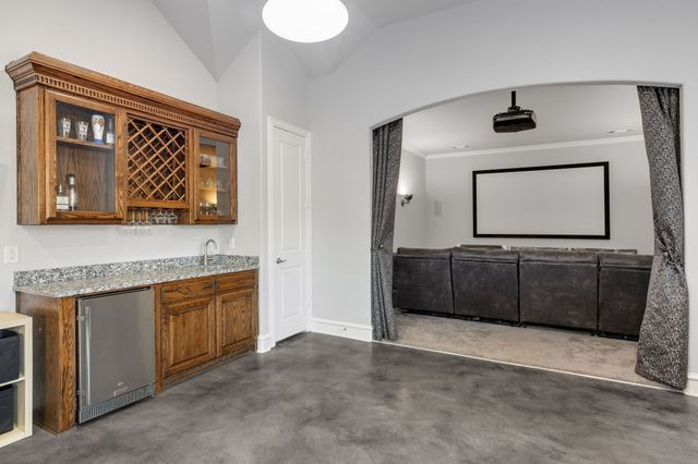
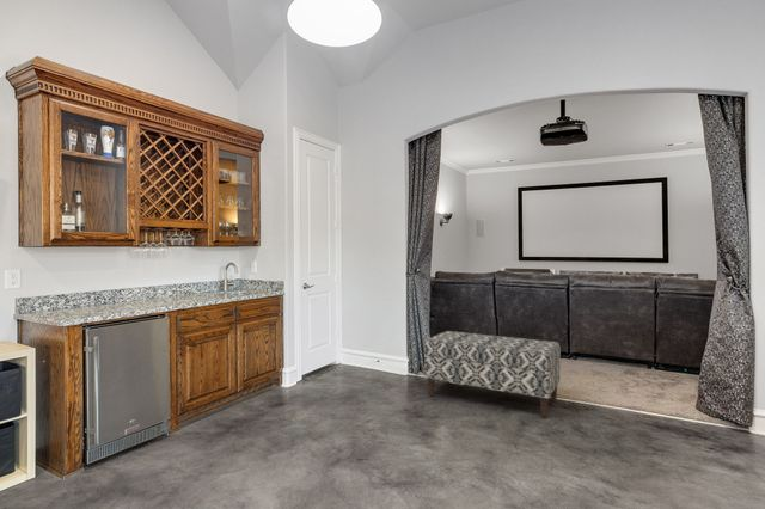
+ bench [423,330,562,418]
